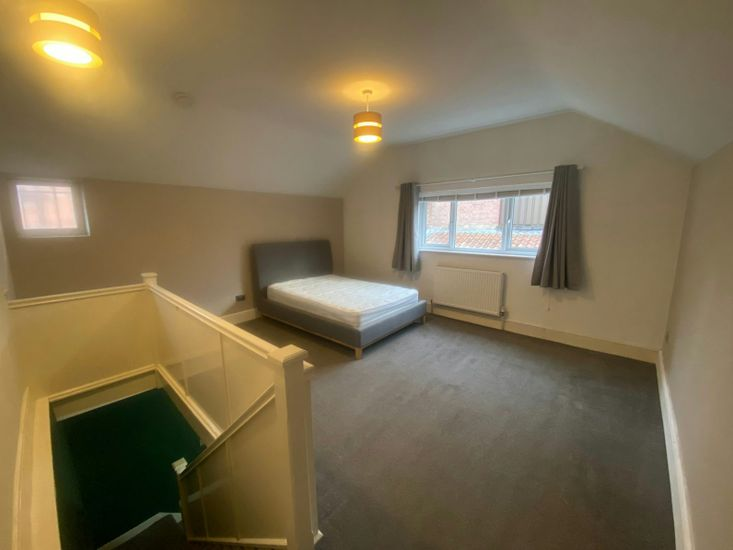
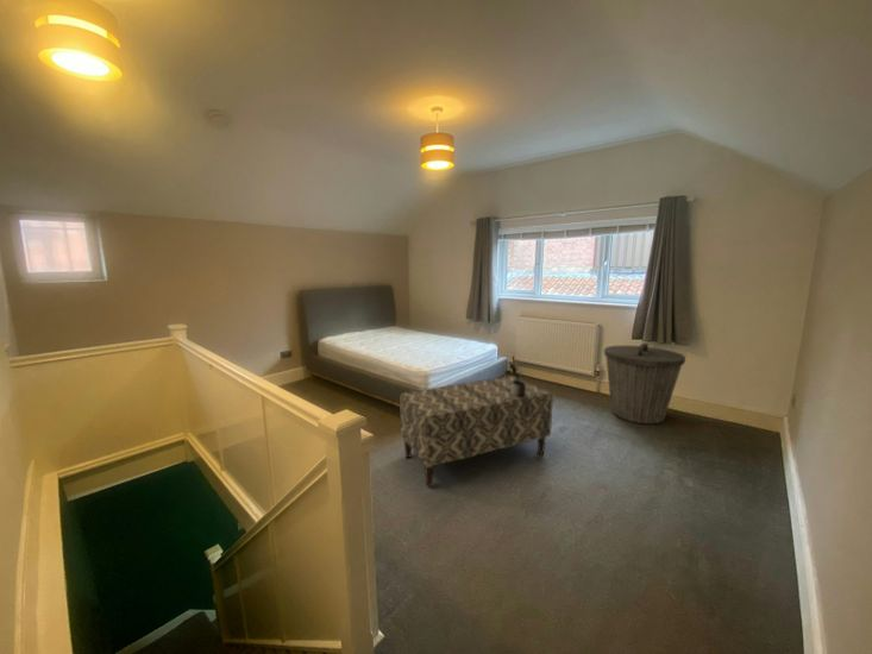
+ potted plant [504,359,526,397]
+ trash can [603,341,686,425]
+ bench [399,375,553,488]
